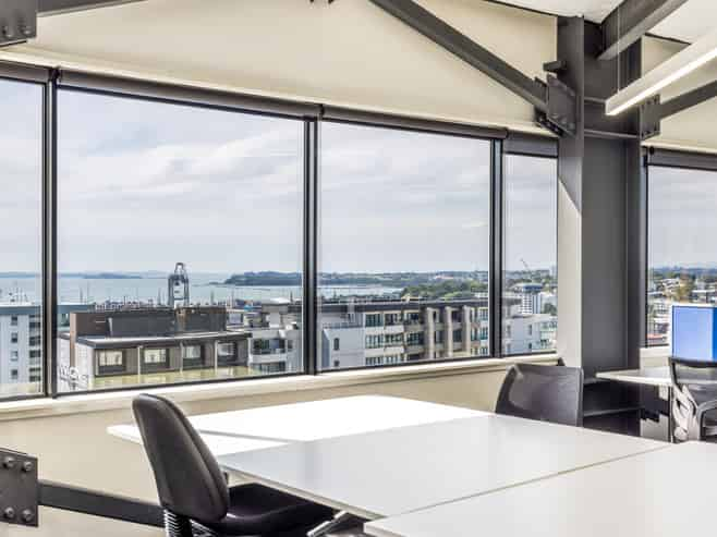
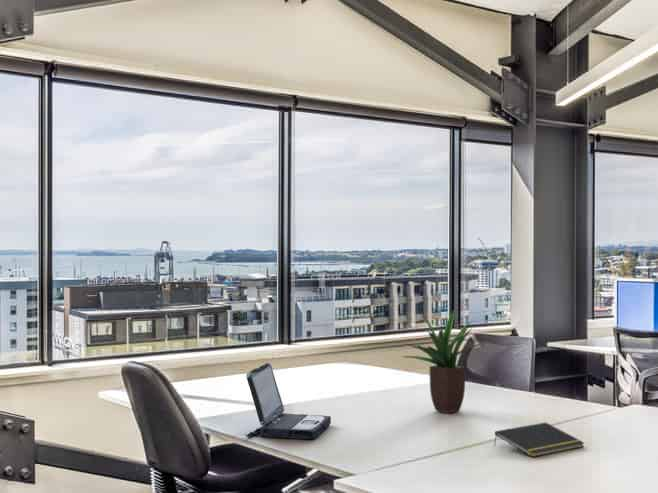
+ notepad [493,422,585,458]
+ potted plant [402,308,486,414]
+ laptop [245,362,332,440]
